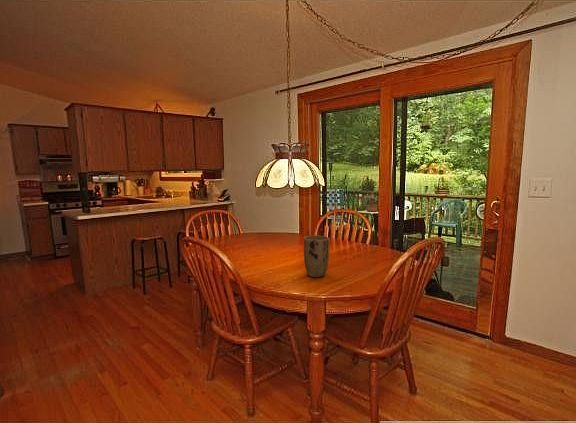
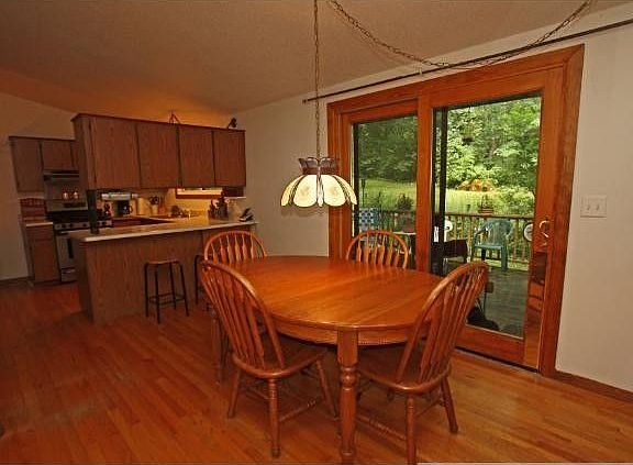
- plant pot [303,235,330,278]
